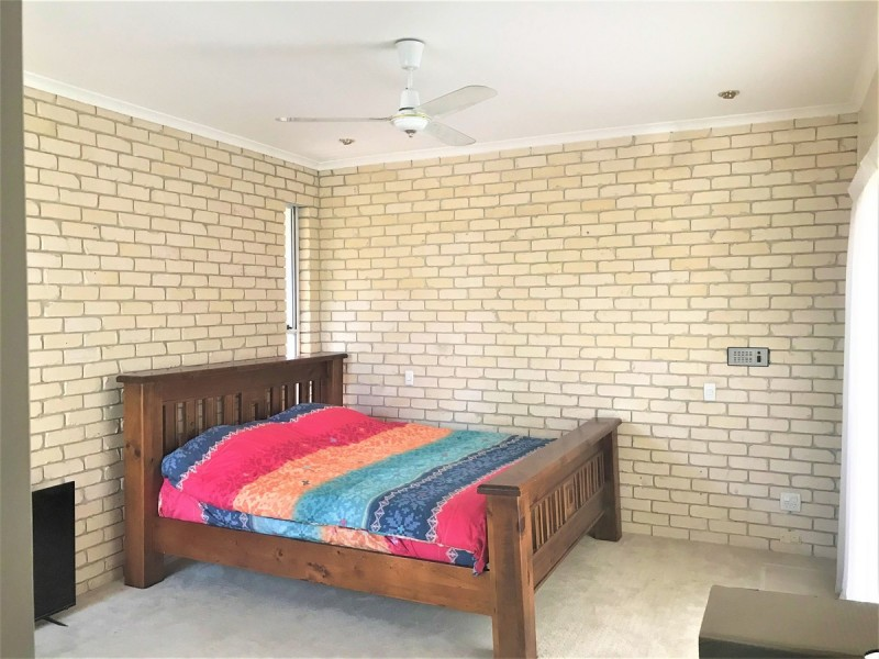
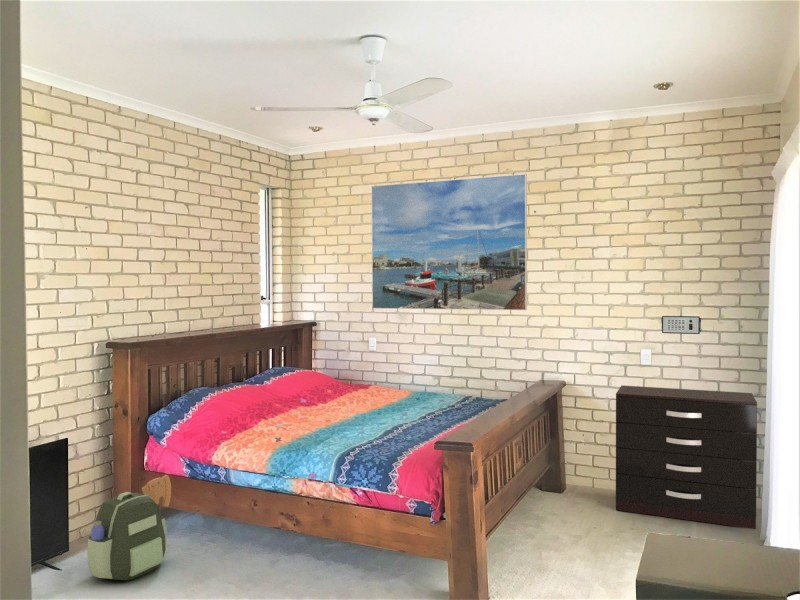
+ backpack [86,474,172,581]
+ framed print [371,173,528,311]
+ dresser [615,384,758,530]
